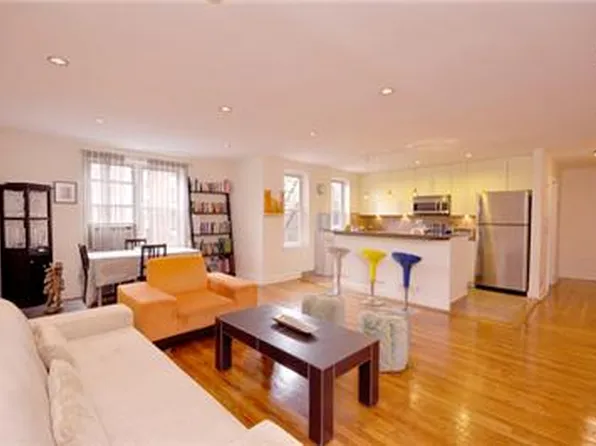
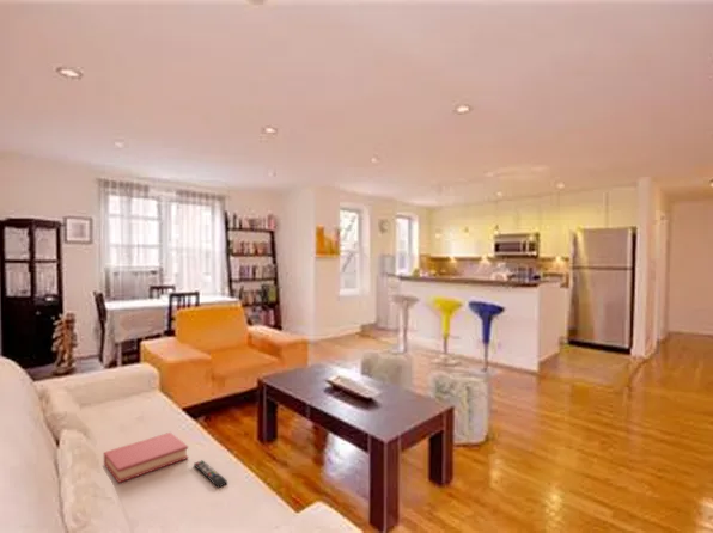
+ hardback book [103,431,189,484]
+ remote control [193,459,228,489]
